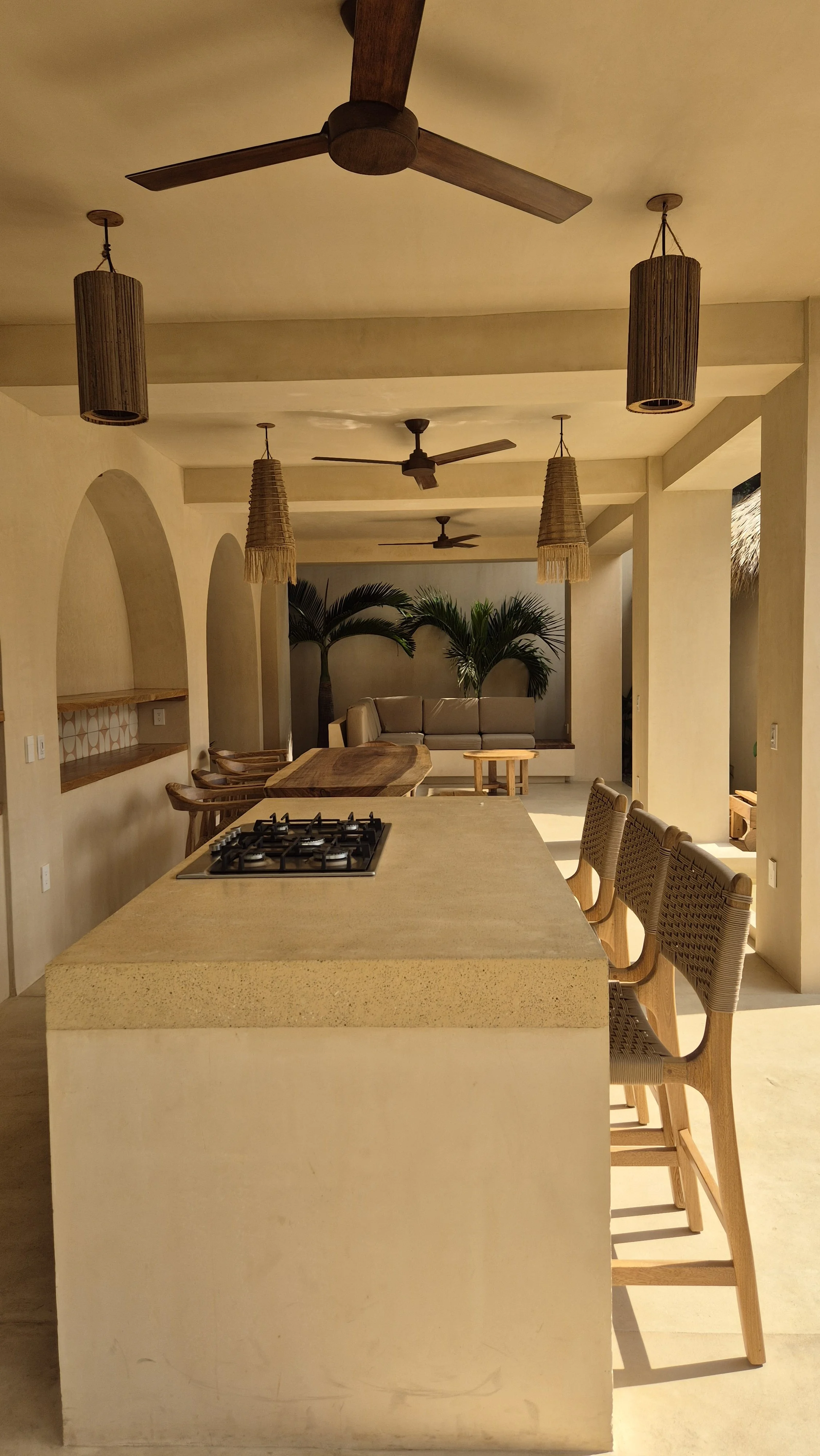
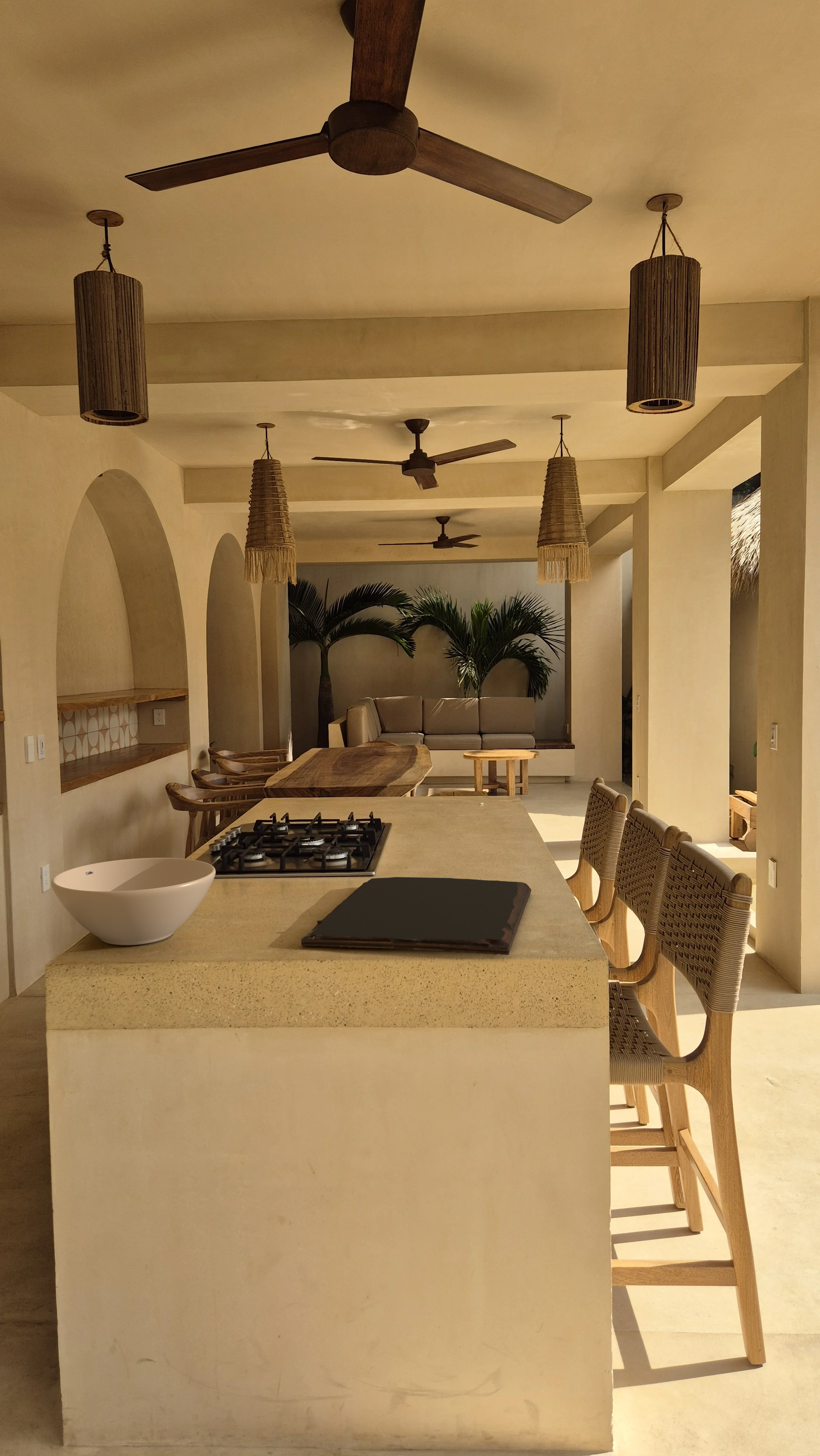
+ bowl [51,857,216,946]
+ cutting board [300,877,532,955]
